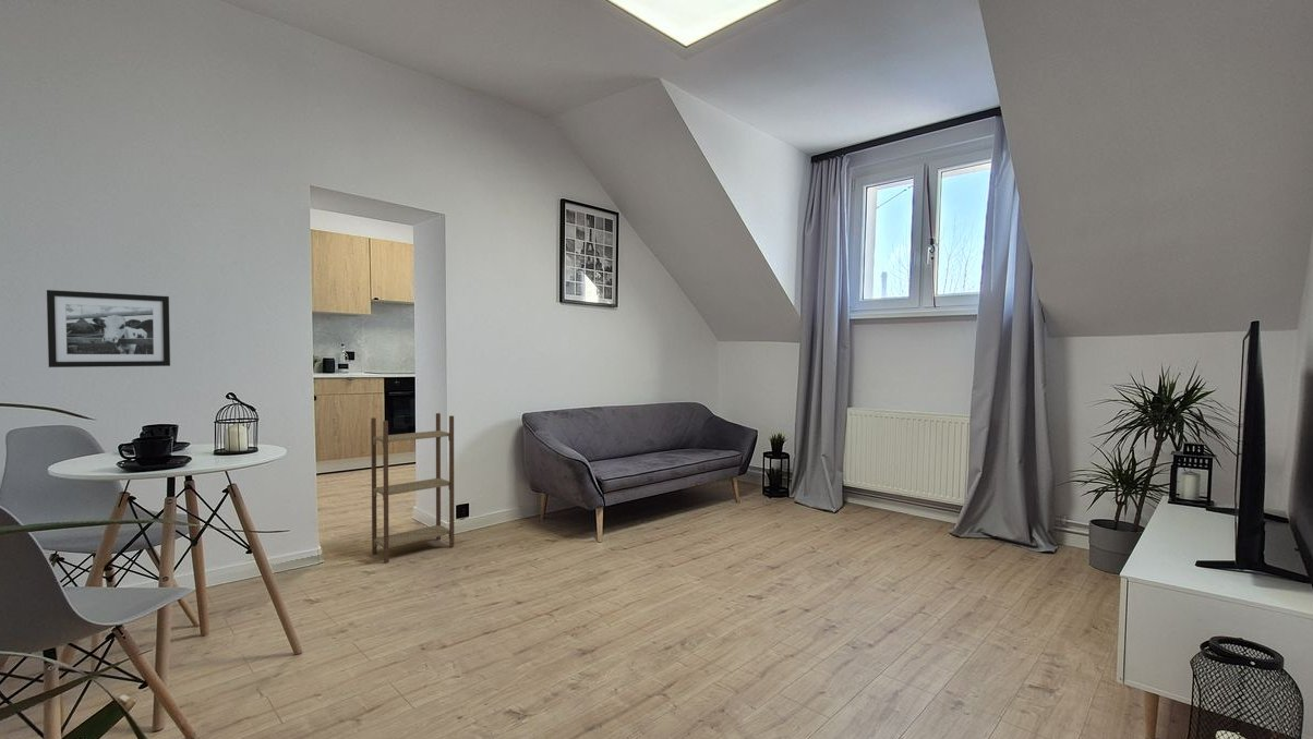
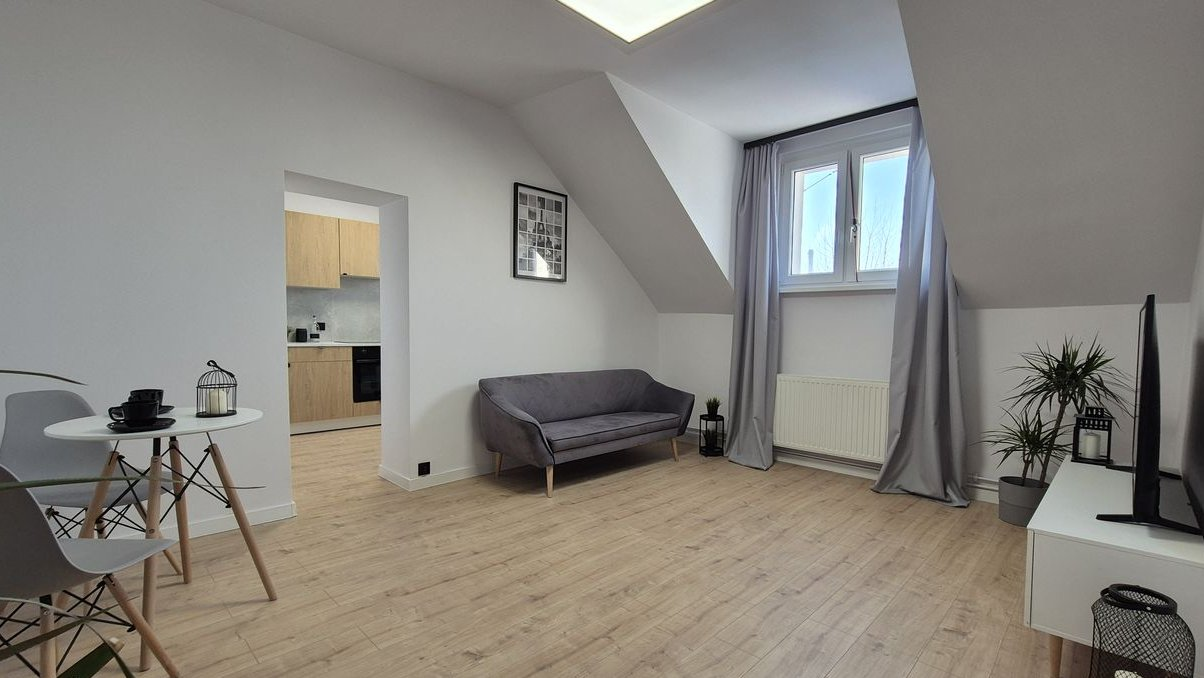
- shelving unit [370,412,455,564]
- picture frame [46,289,171,368]
